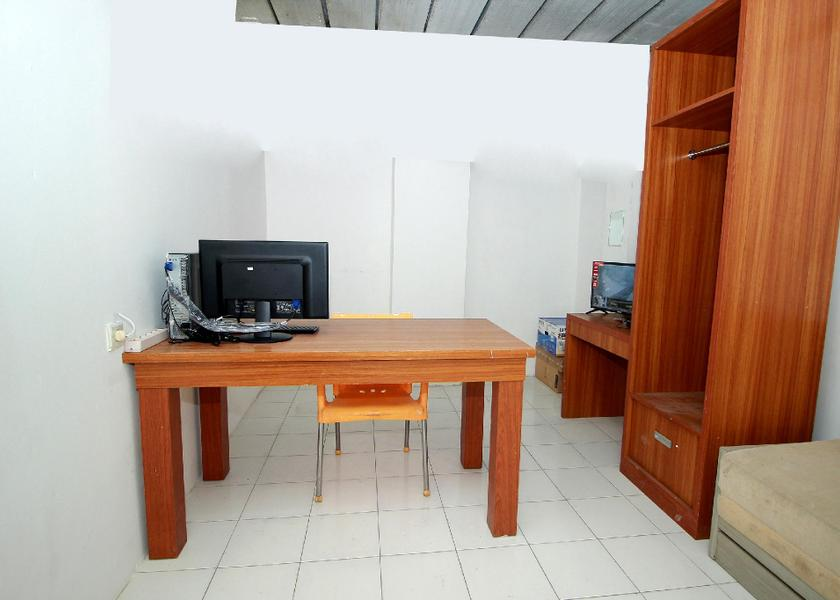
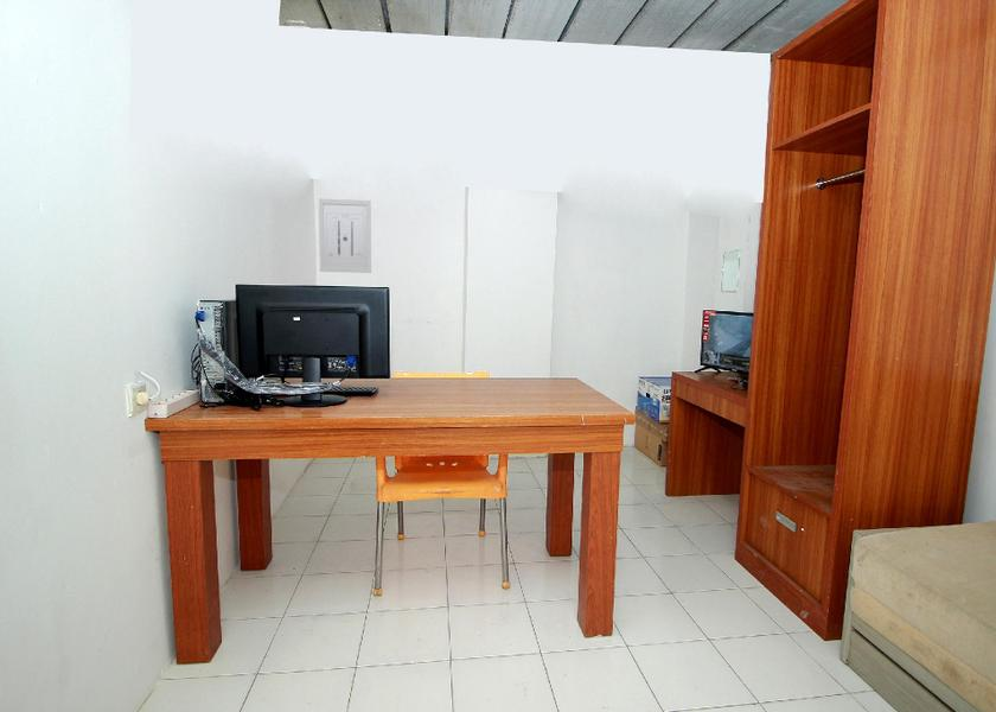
+ wall art [318,198,372,274]
